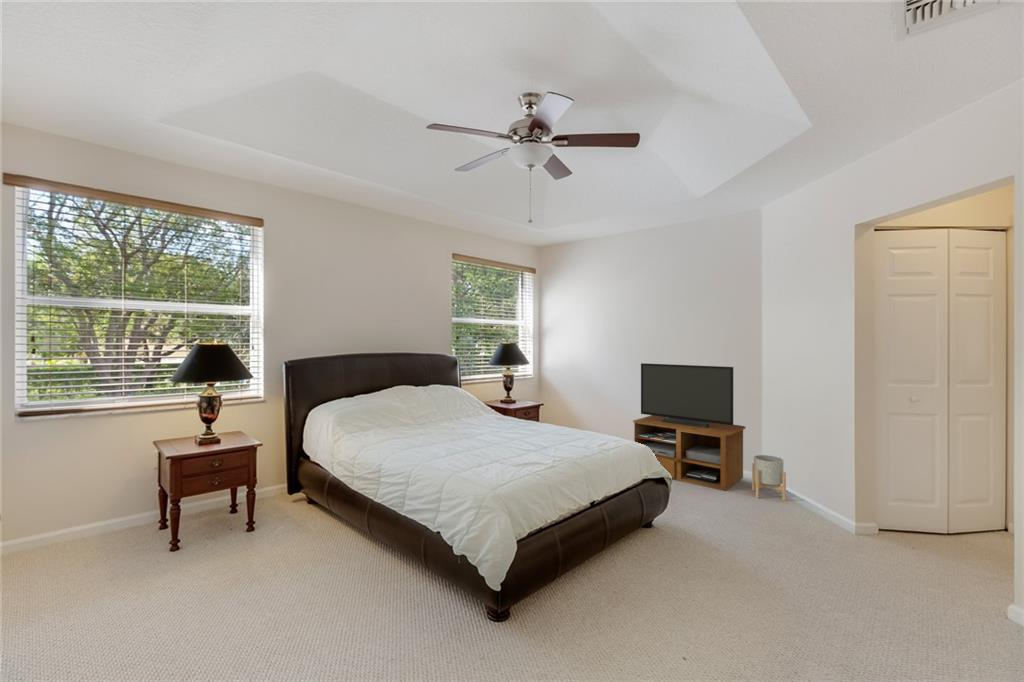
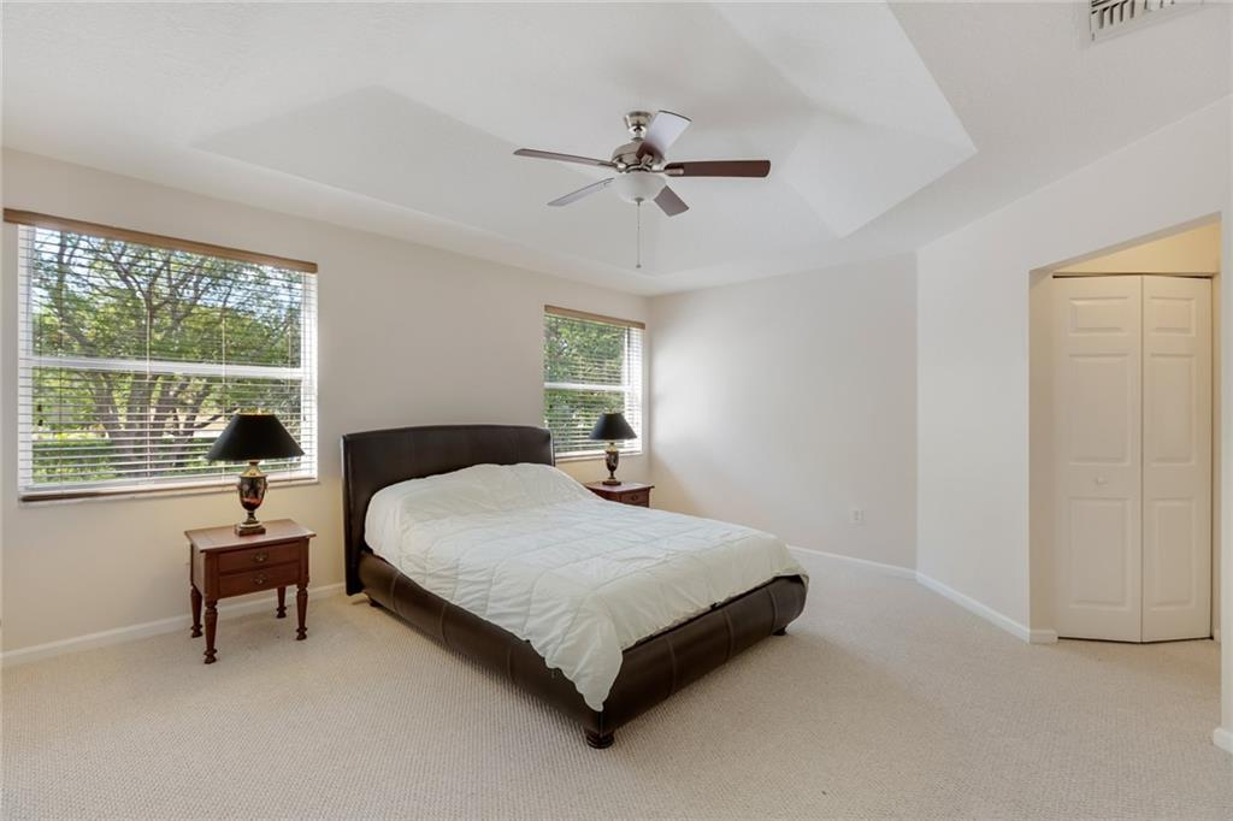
- tv stand [632,362,746,492]
- planter [751,454,787,502]
